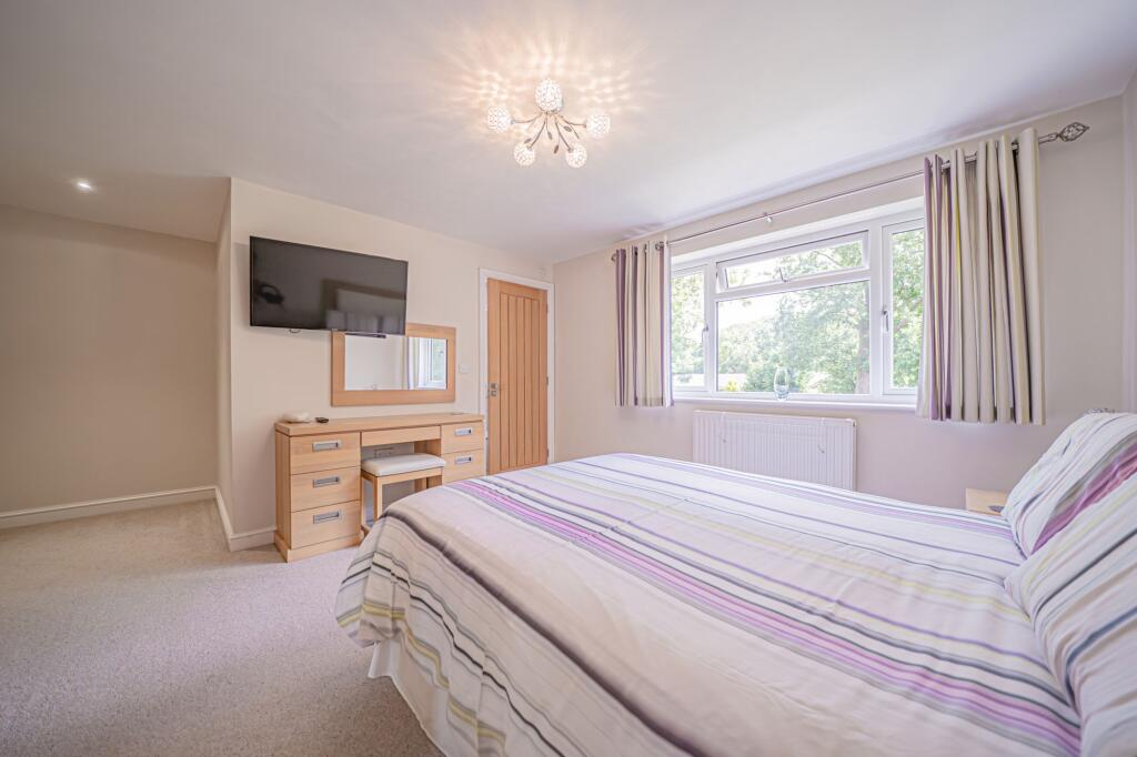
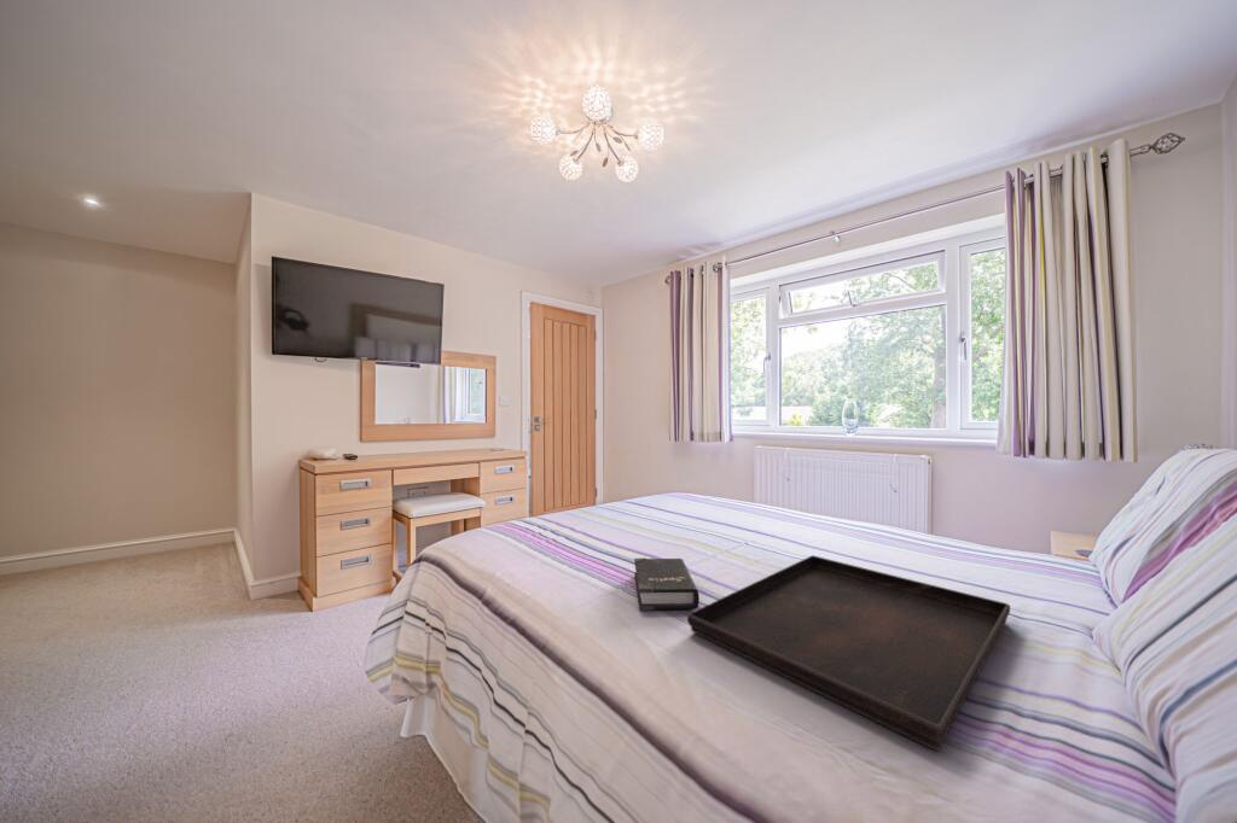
+ hardback book [633,558,701,612]
+ serving tray [686,554,1011,752]
